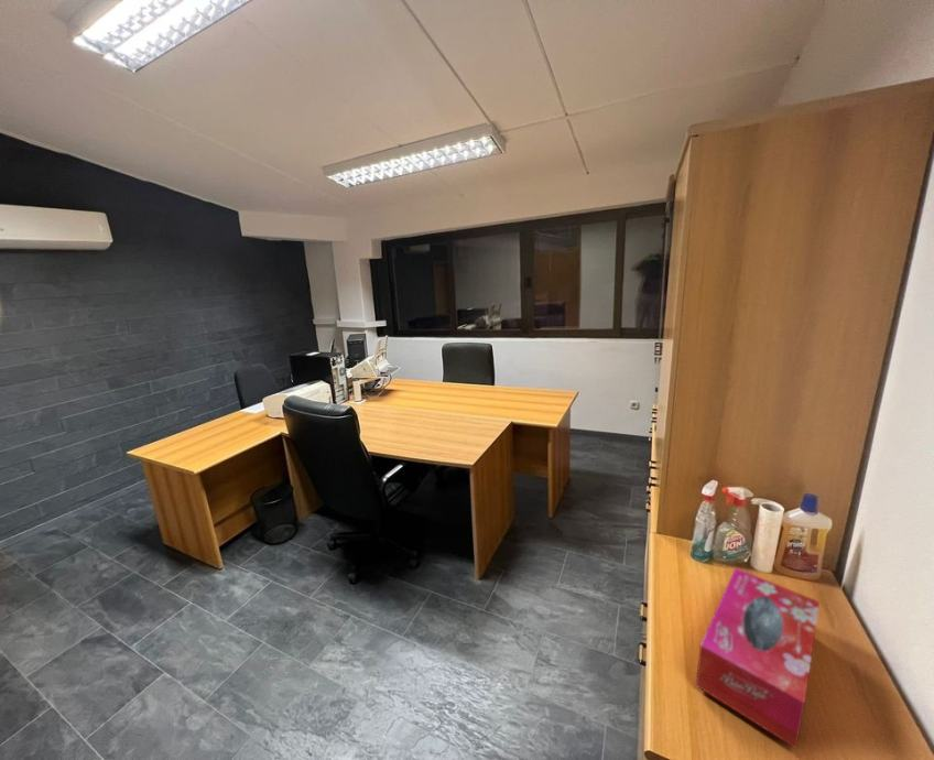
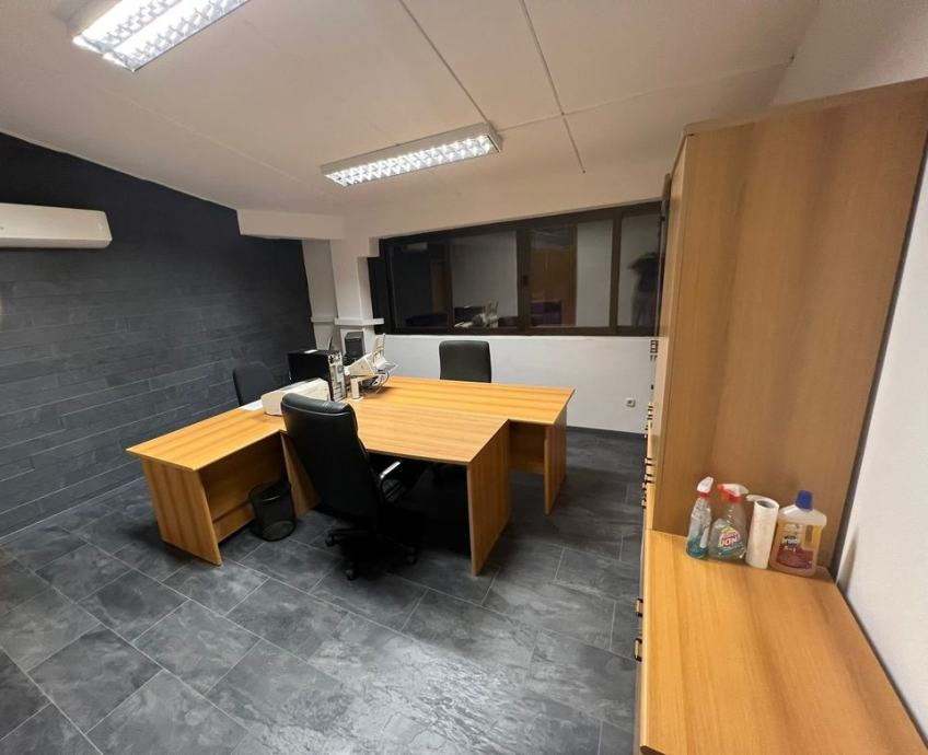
- tissue box [695,567,821,750]
